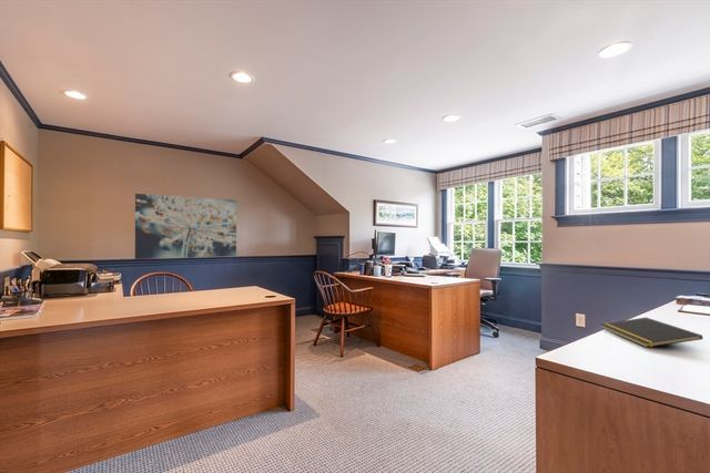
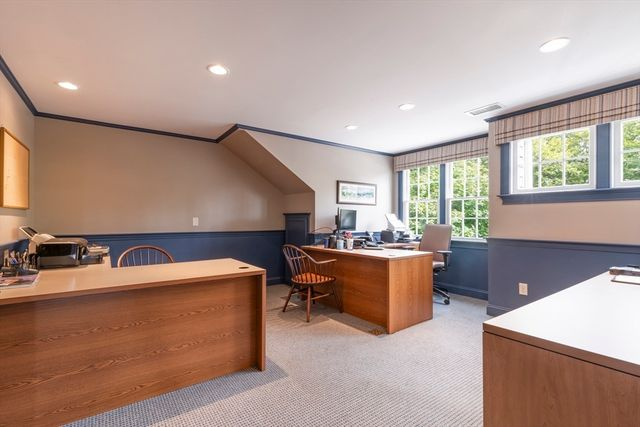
- notepad [600,317,704,349]
- wall art [134,193,237,260]
